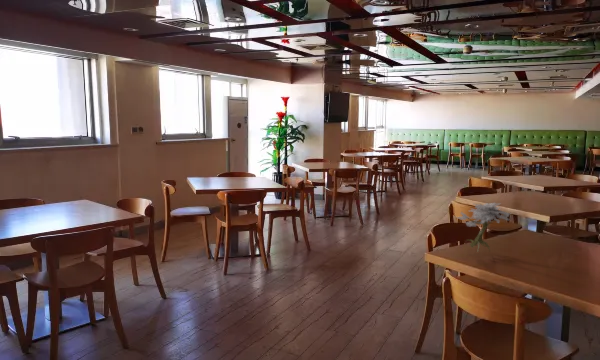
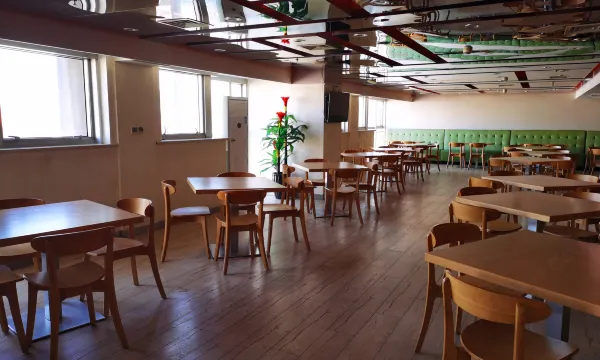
- bonsai tree [454,201,511,252]
